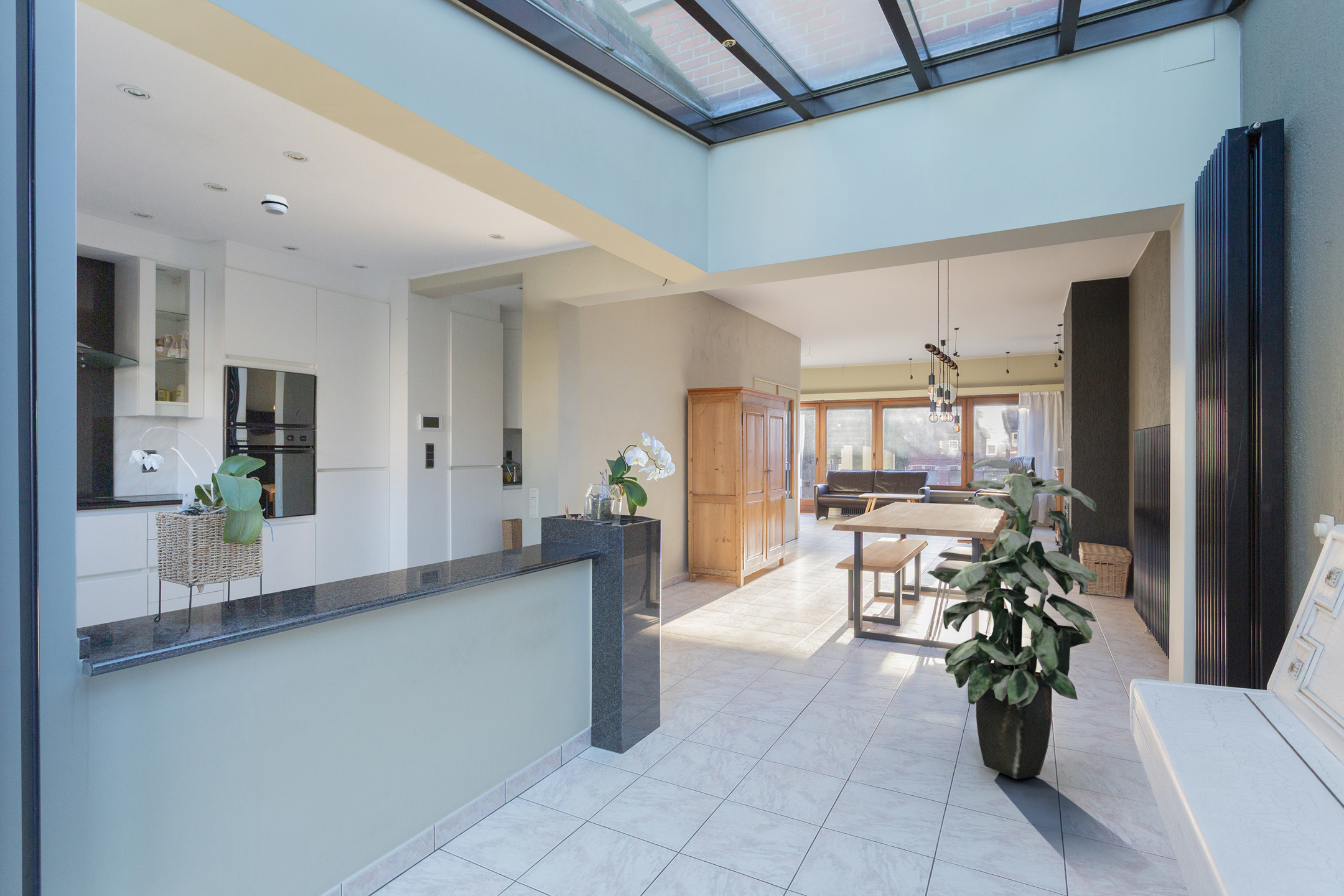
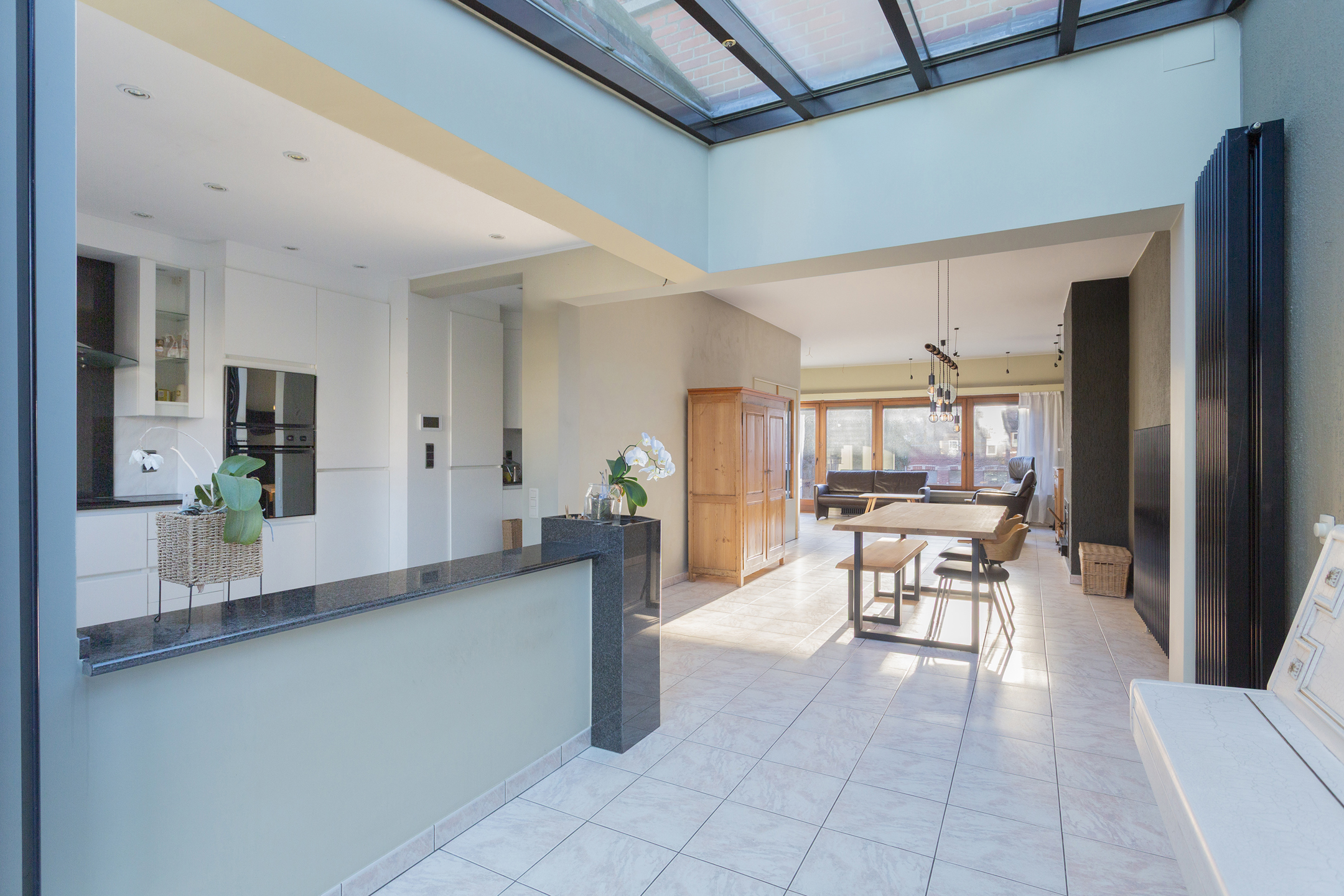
- indoor plant [926,459,1098,780]
- smoke detector [260,194,289,215]
